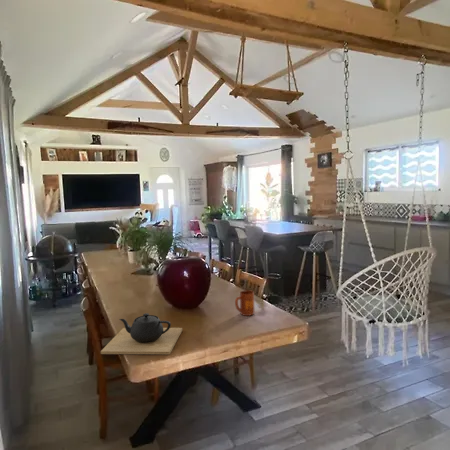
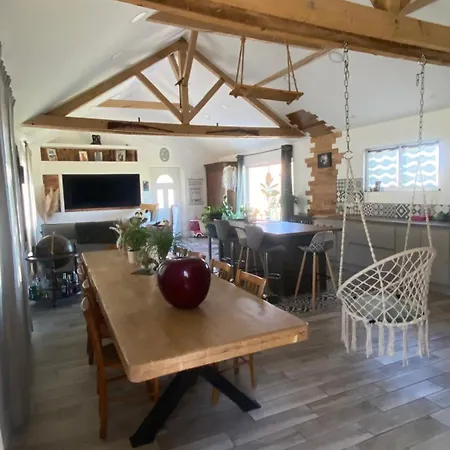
- mug [234,289,255,317]
- teapot [100,312,183,355]
